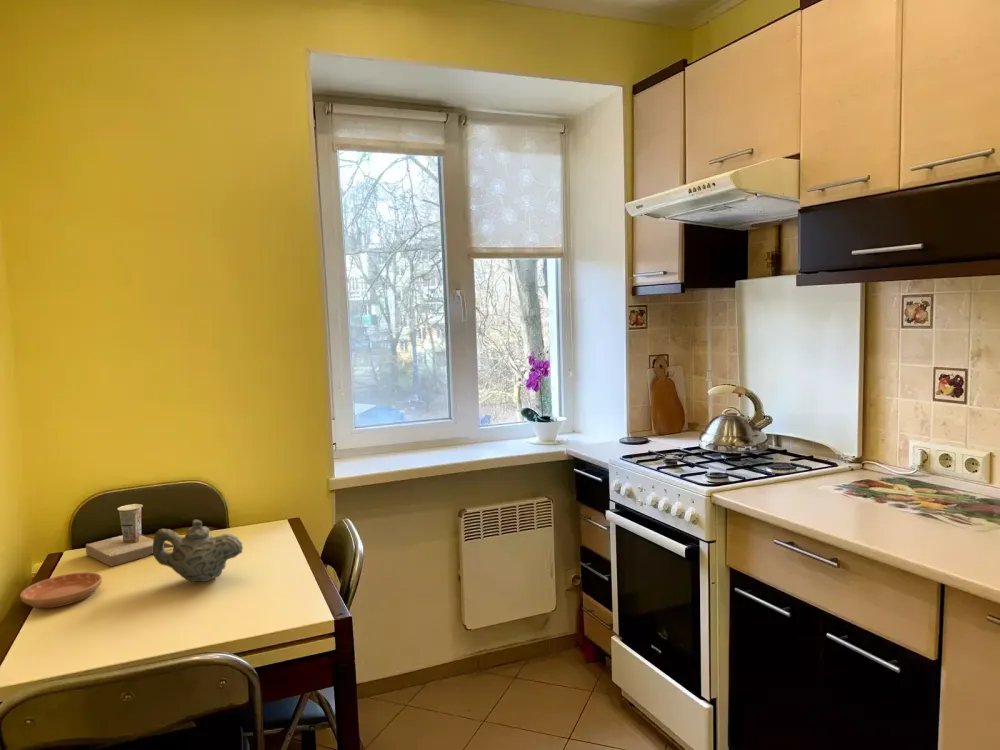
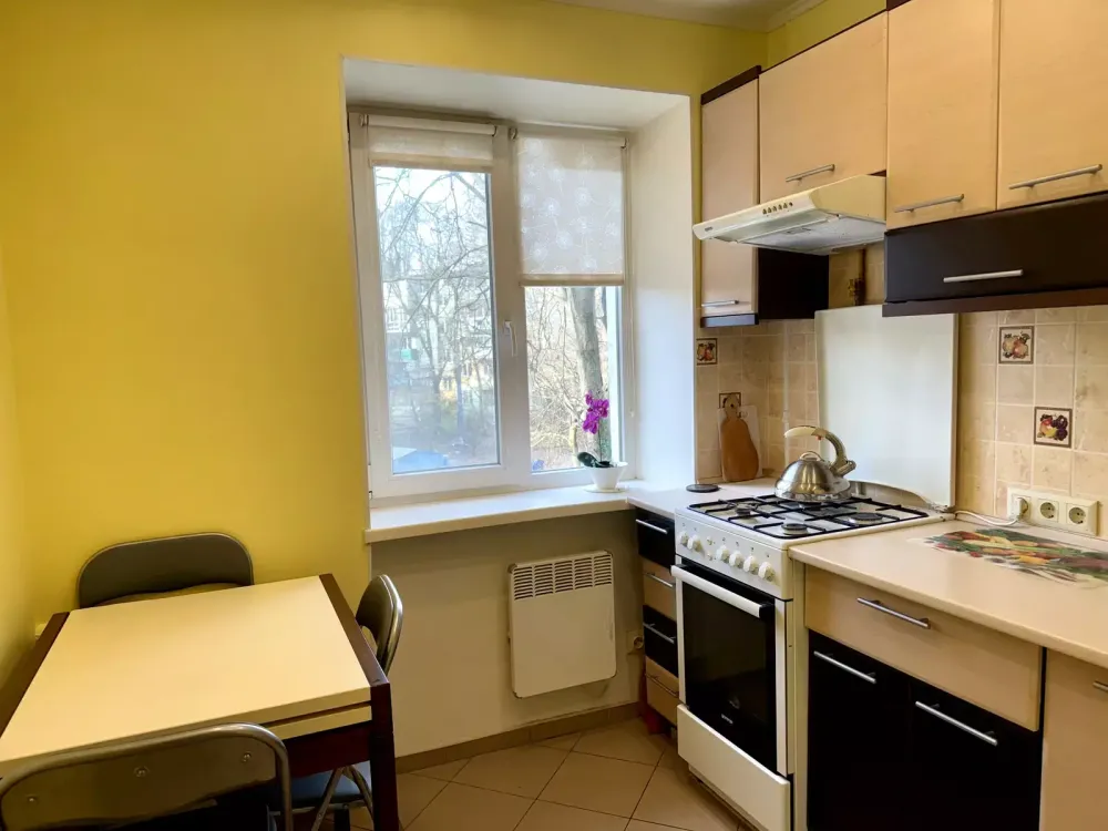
- teapot [152,519,244,583]
- cup [85,503,173,567]
- saucer [19,571,103,609]
